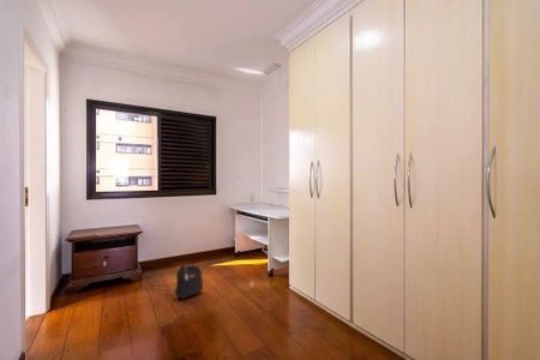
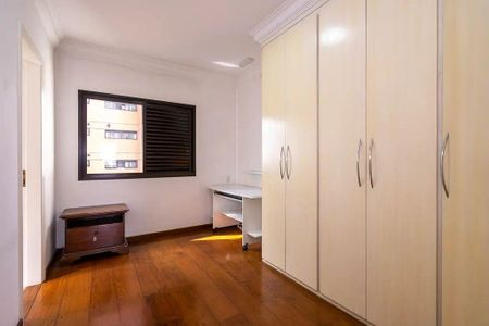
- backpack [174,259,204,300]
